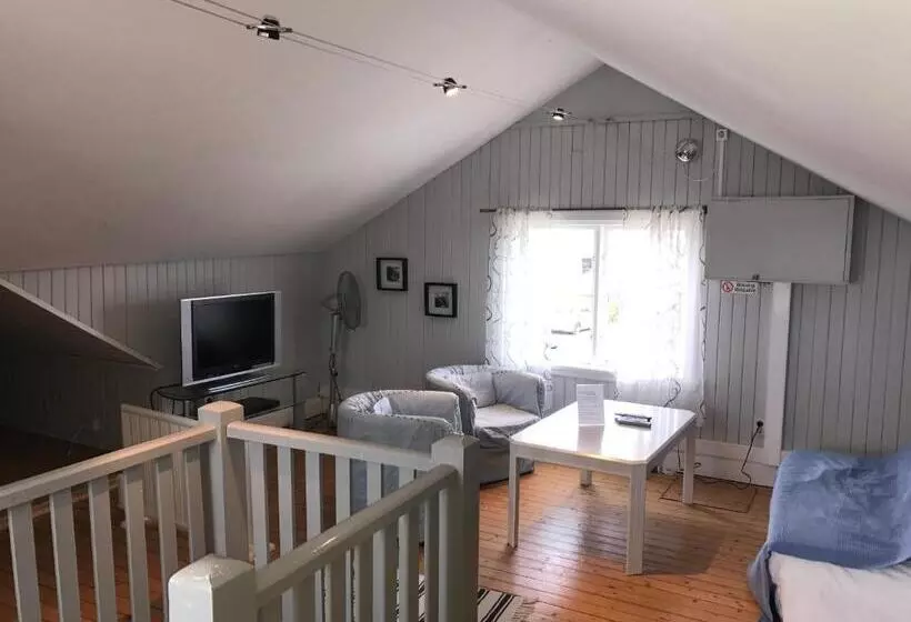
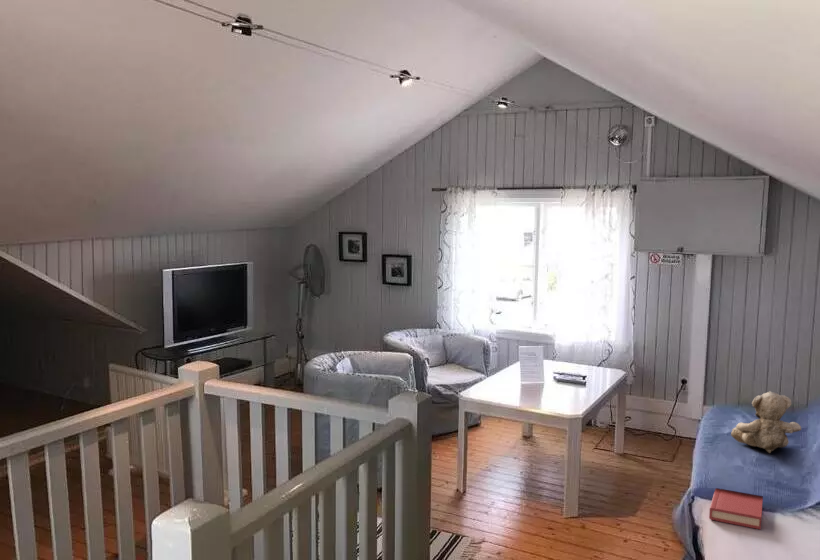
+ hardback book [708,487,764,530]
+ teddy bear [730,390,802,454]
